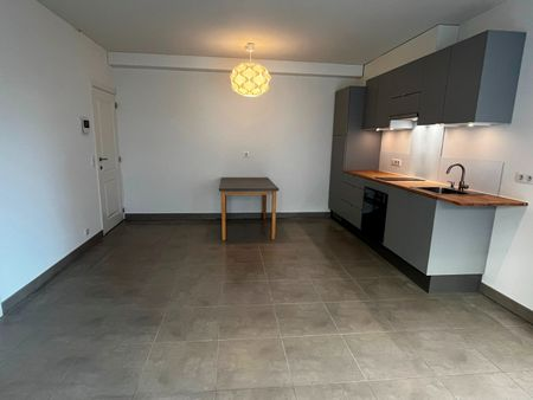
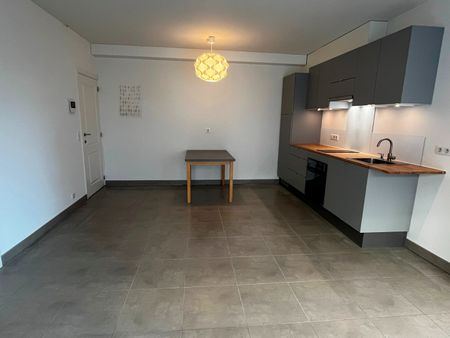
+ wall art [117,83,143,119]
